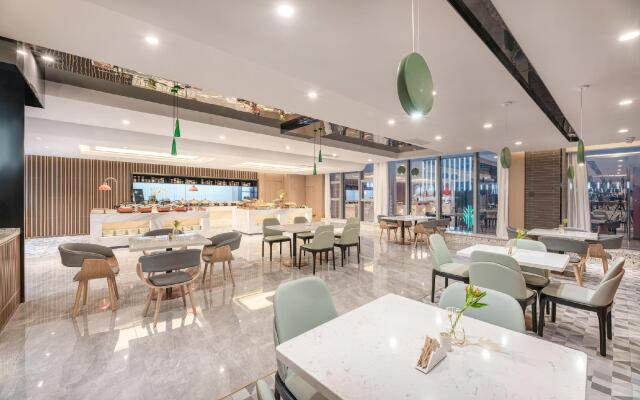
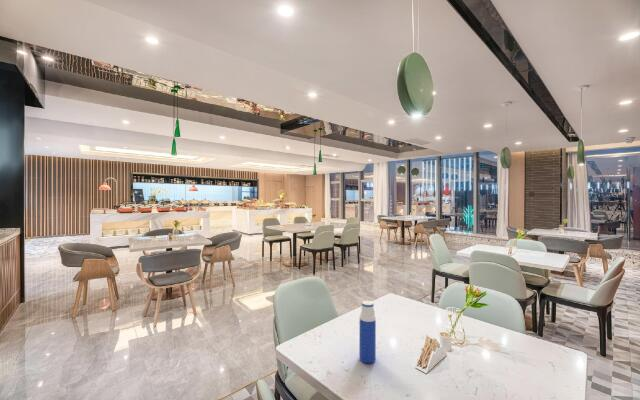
+ water bottle [358,300,377,364]
